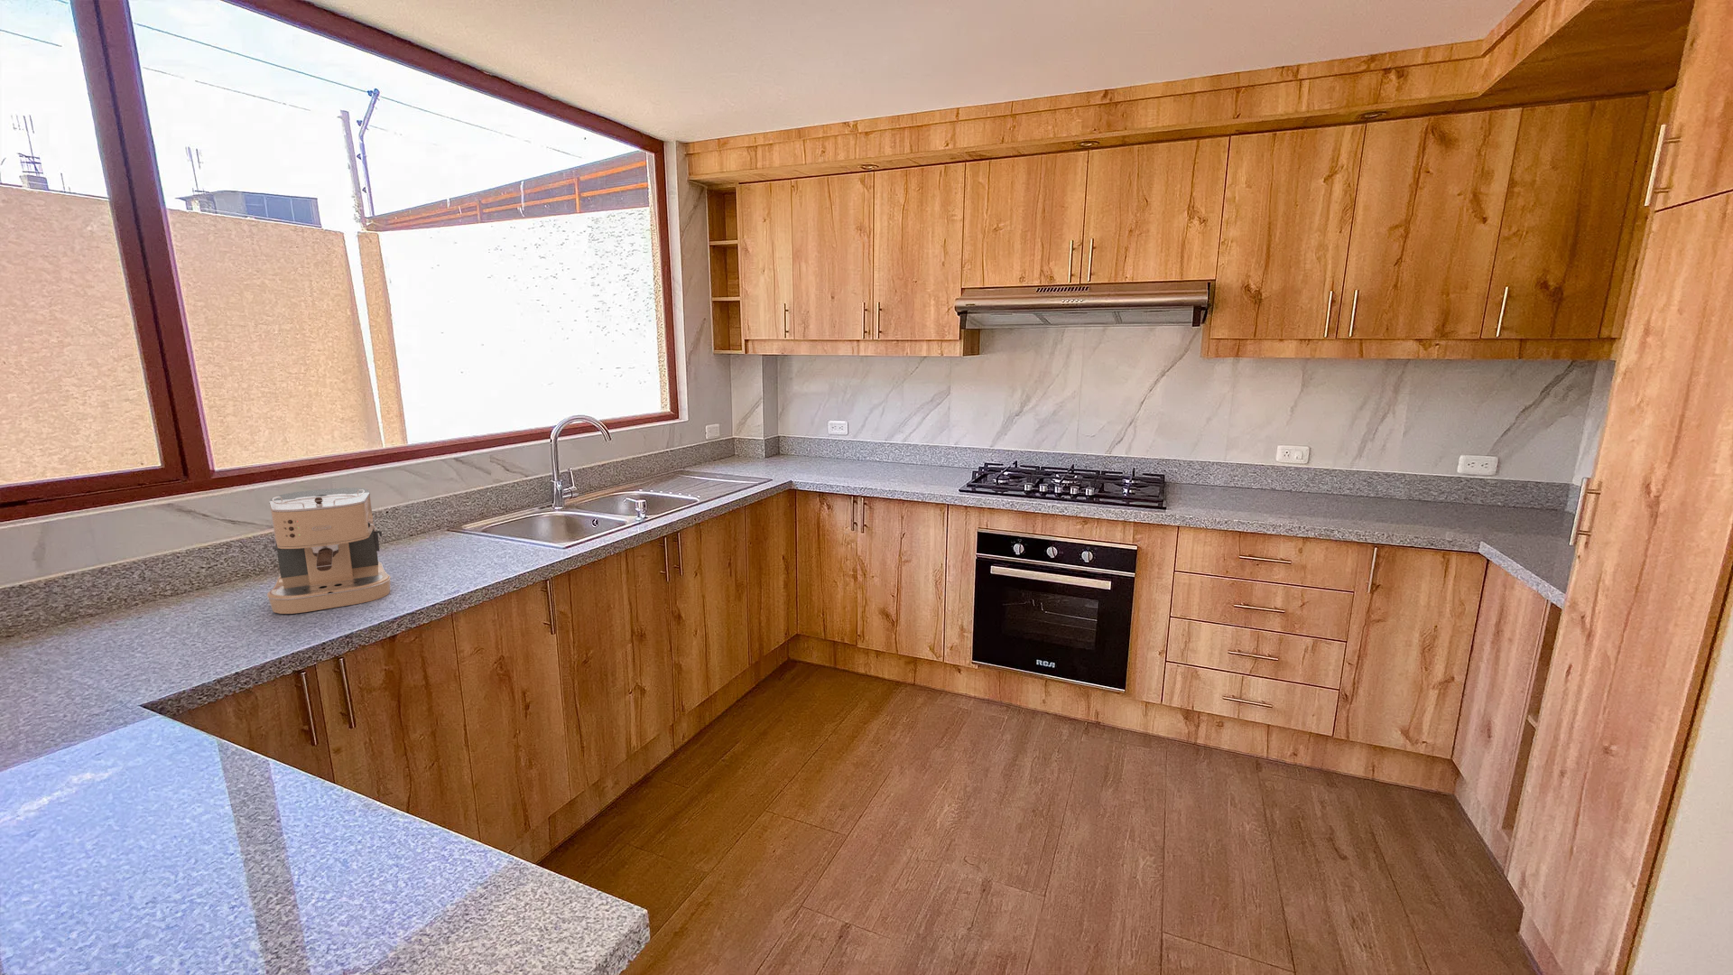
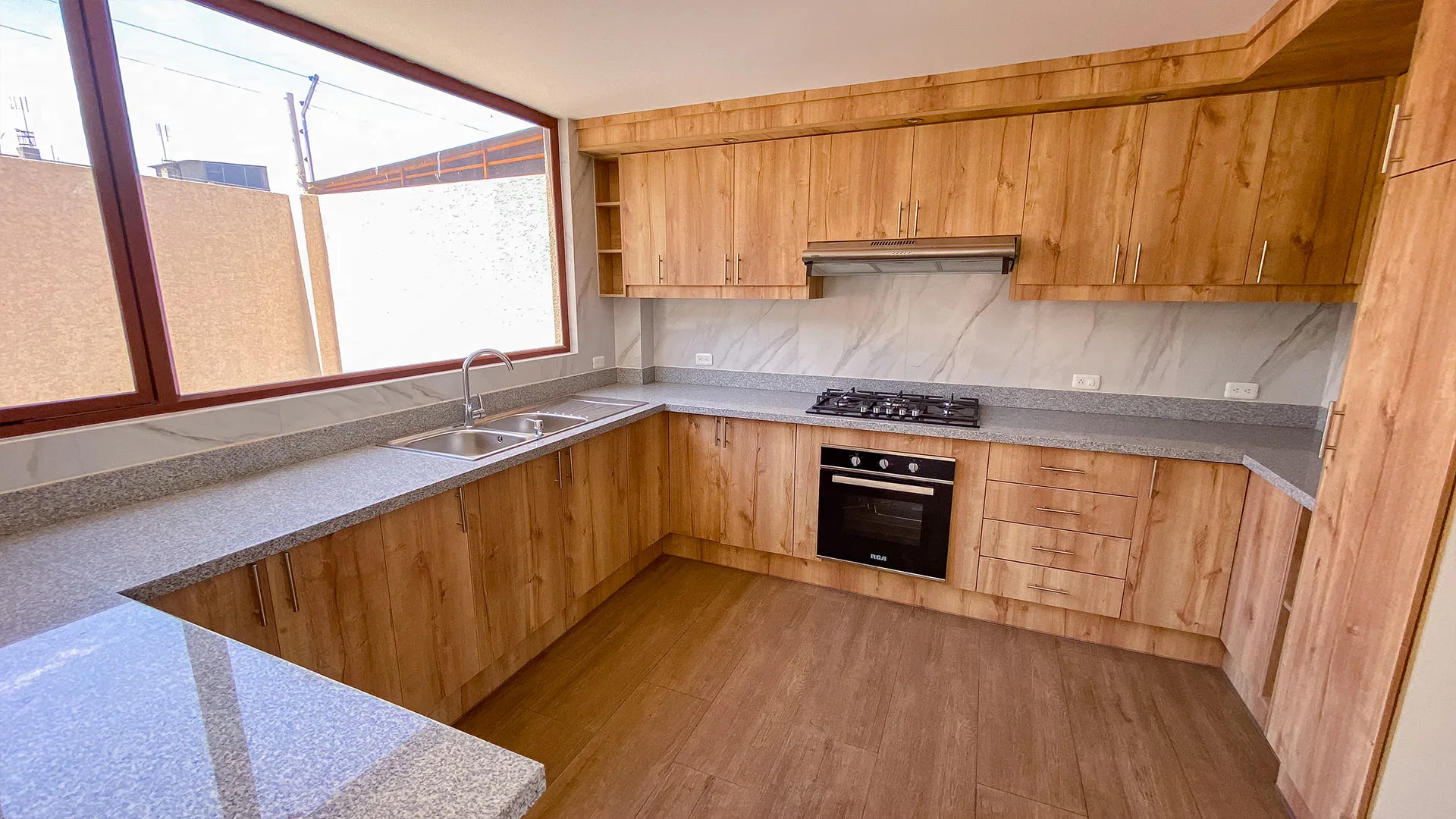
- coffee maker [267,487,392,614]
